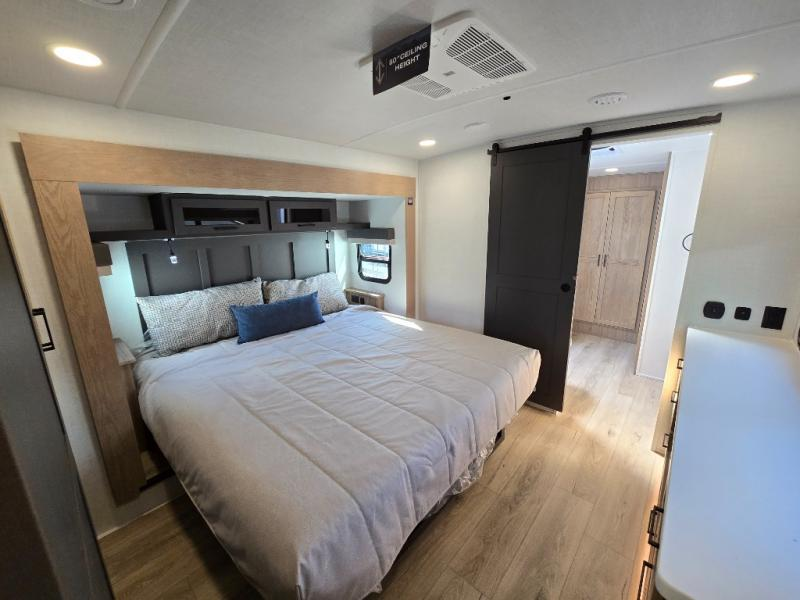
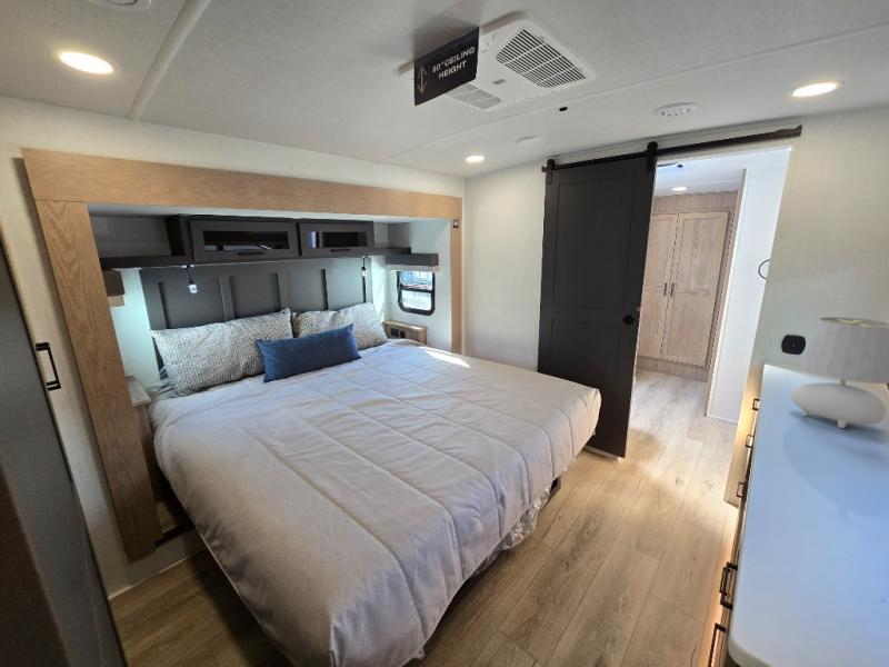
+ table lamp [789,316,889,429]
